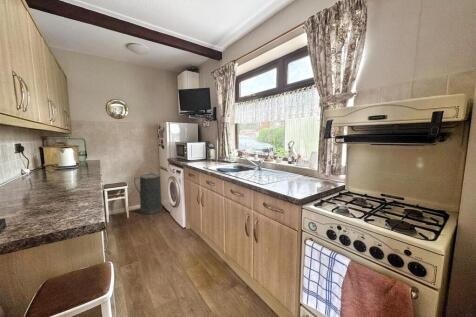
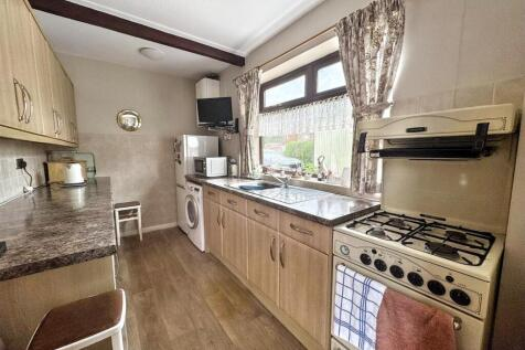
- trash can [133,172,163,216]
